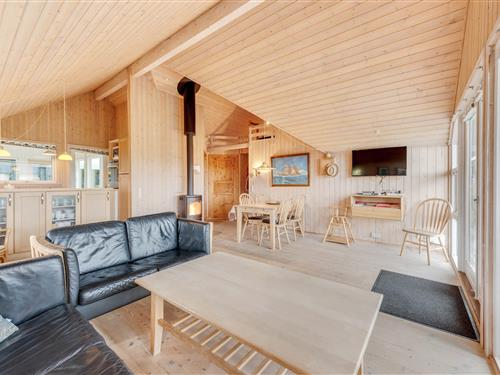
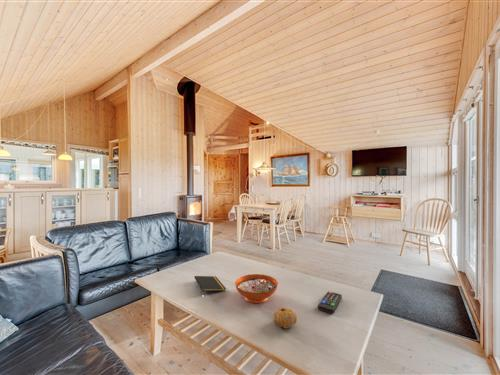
+ remote control [317,290,343,315]
+ fruit [273,306,298,329]
+ notepad [194,275,227,294]
+ decorative bowl [234,273,279,304]
